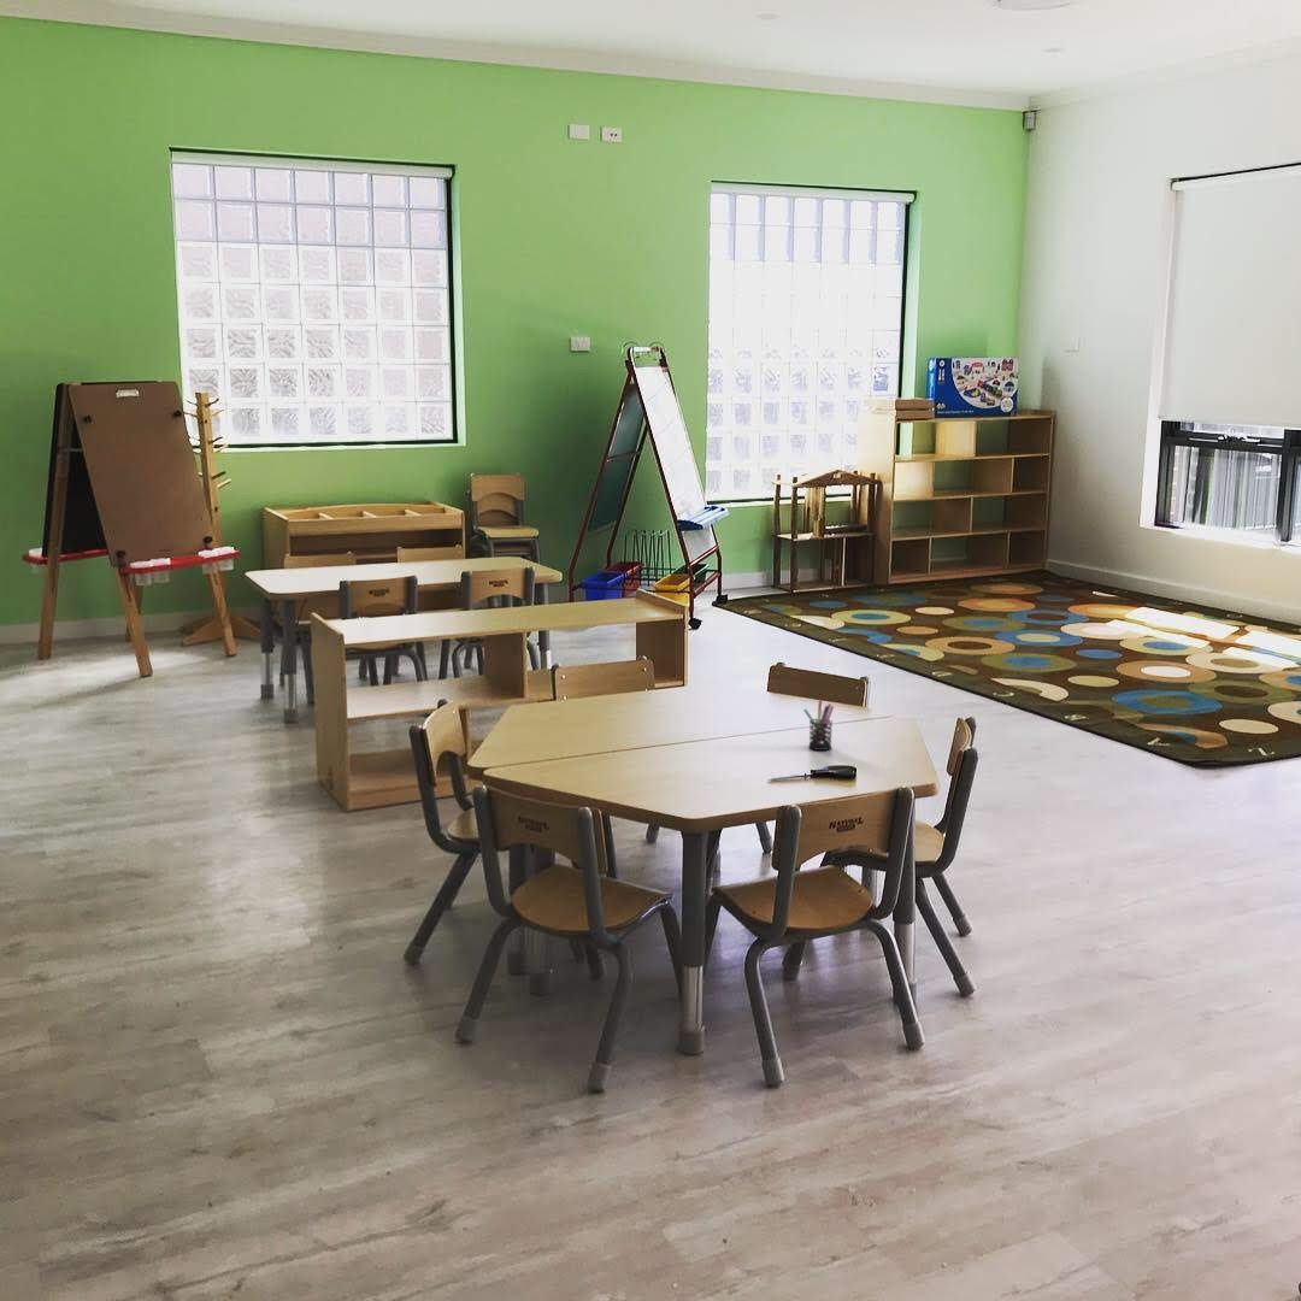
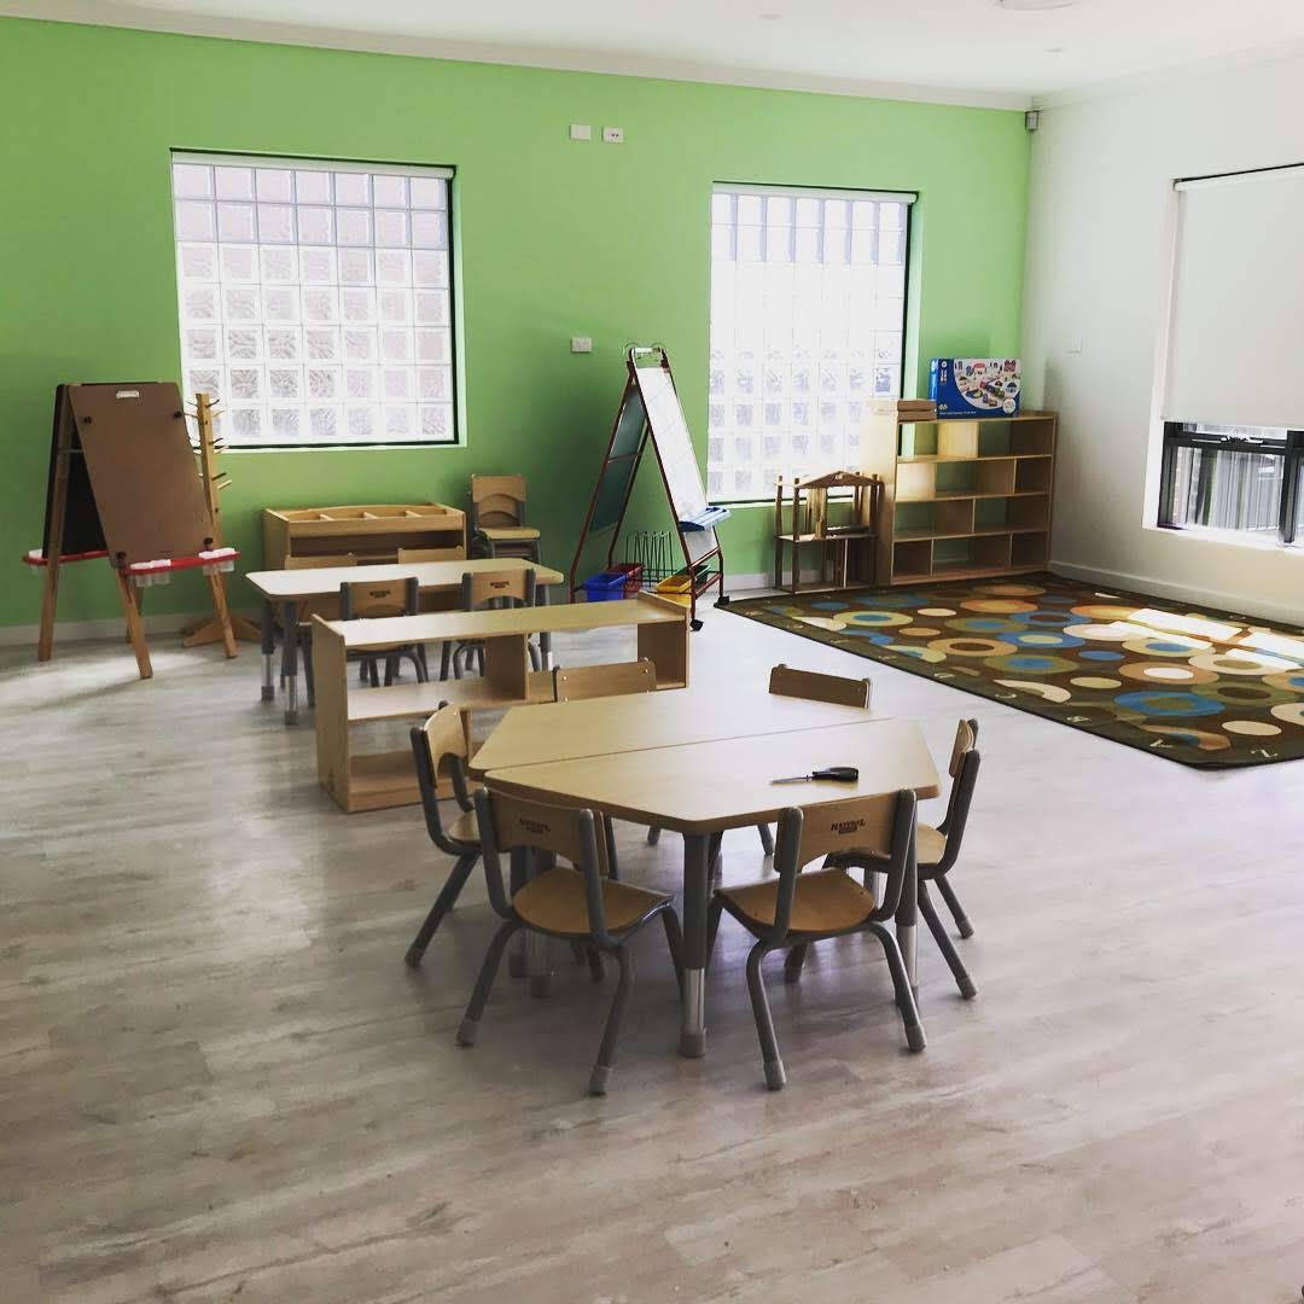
- pen holder [802,699,835,752]
